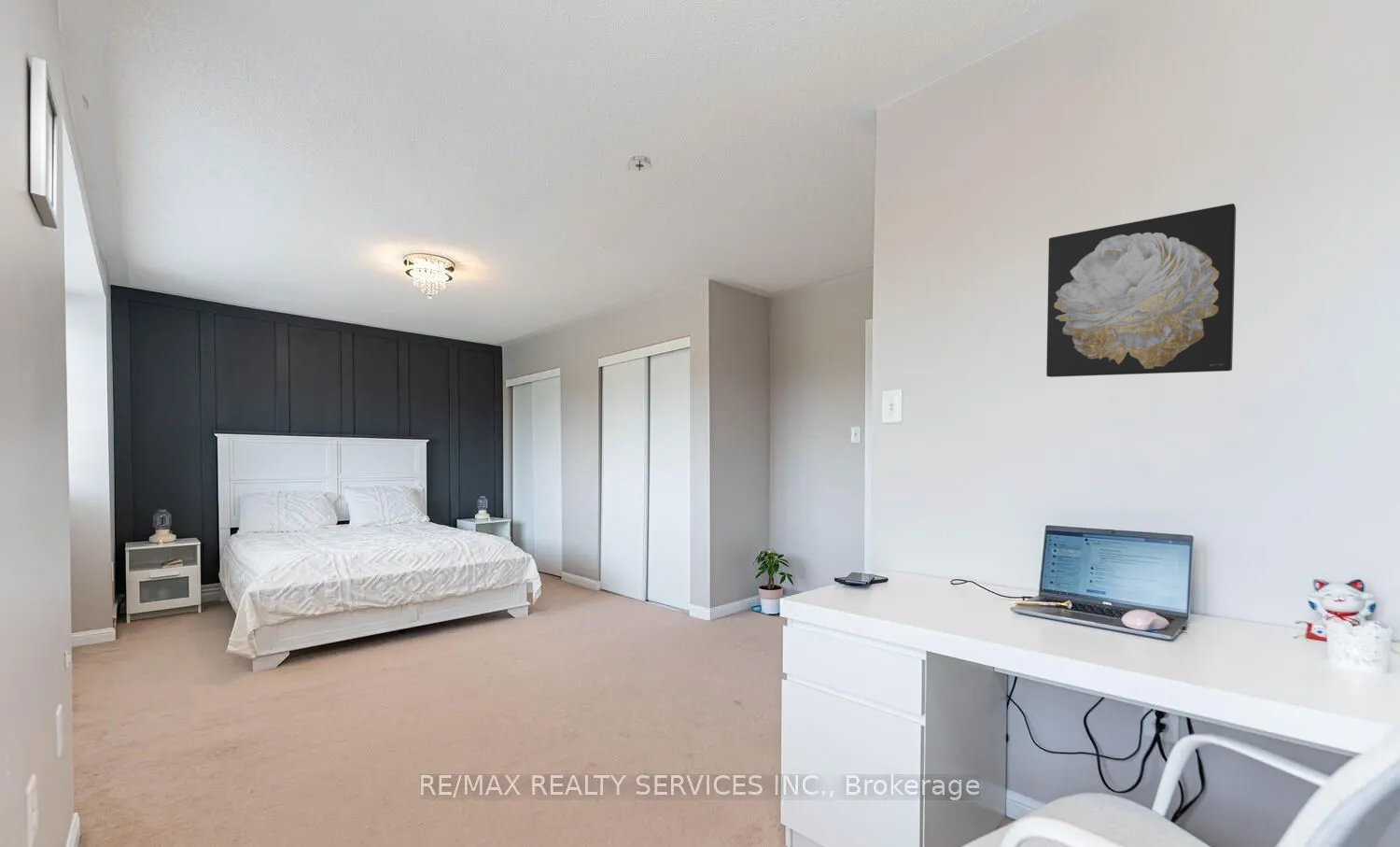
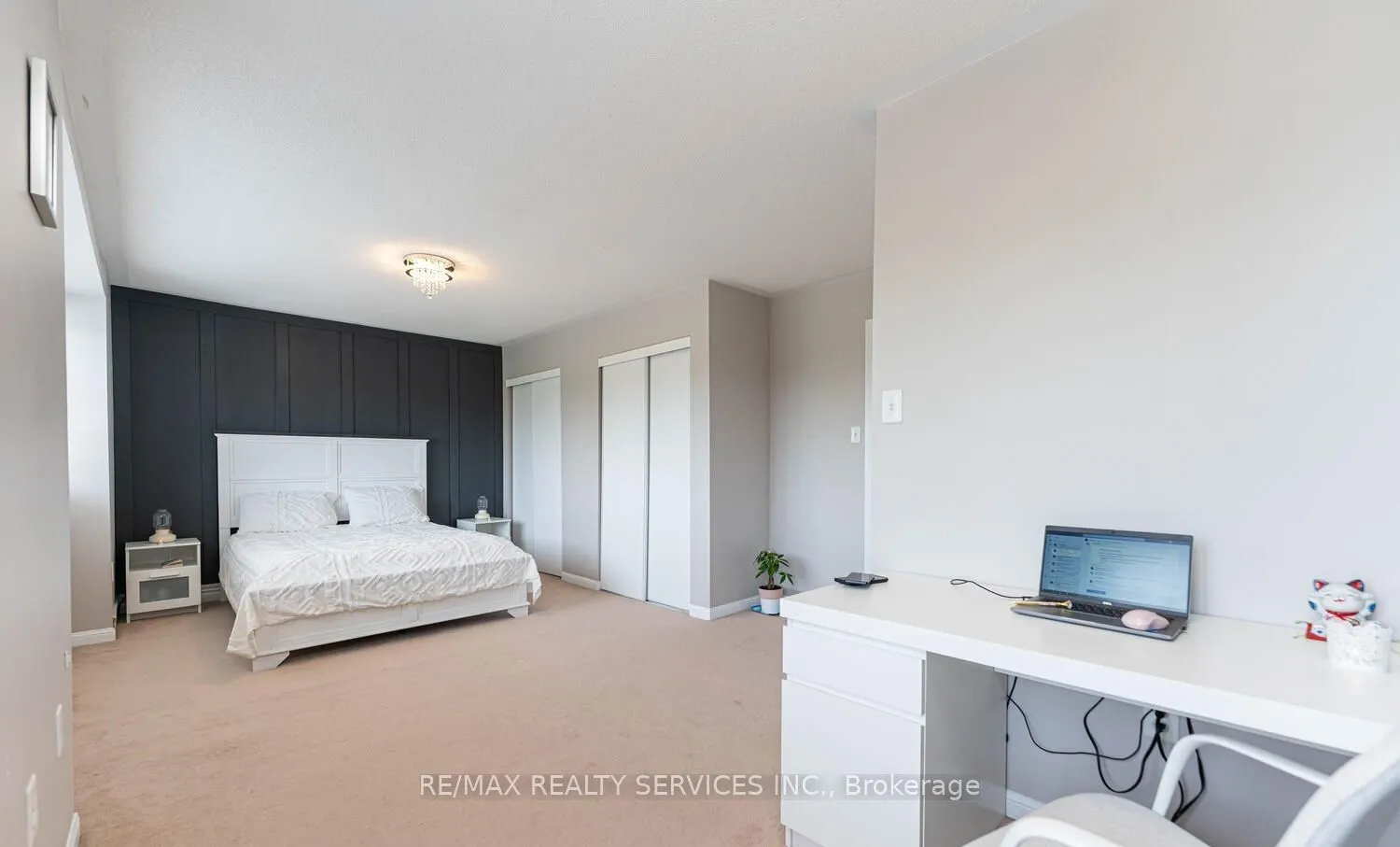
- smoke detector [624,154,653,172]
- wall art [1045,203,1237,378]
